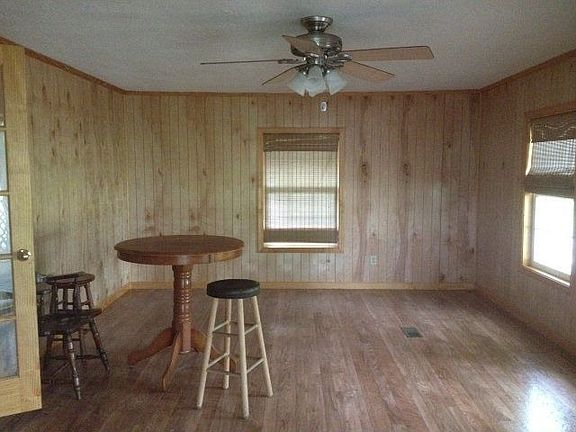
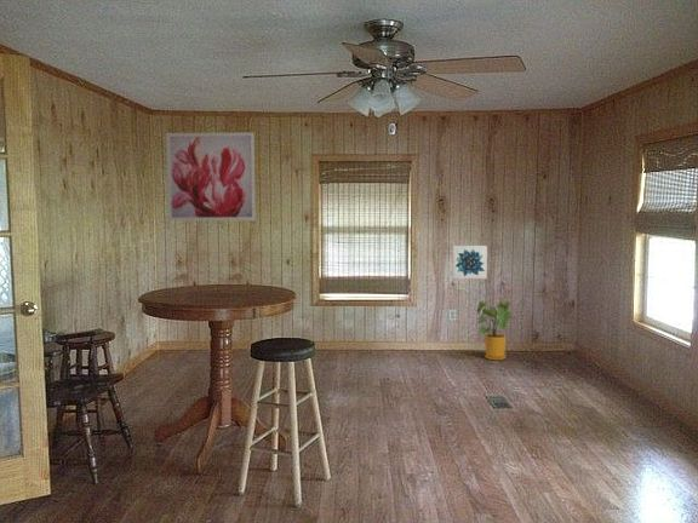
+ house plant [475,299,515,362]
+ wall art [452,245,488,280]
+ wall art [165,131,257,222]
